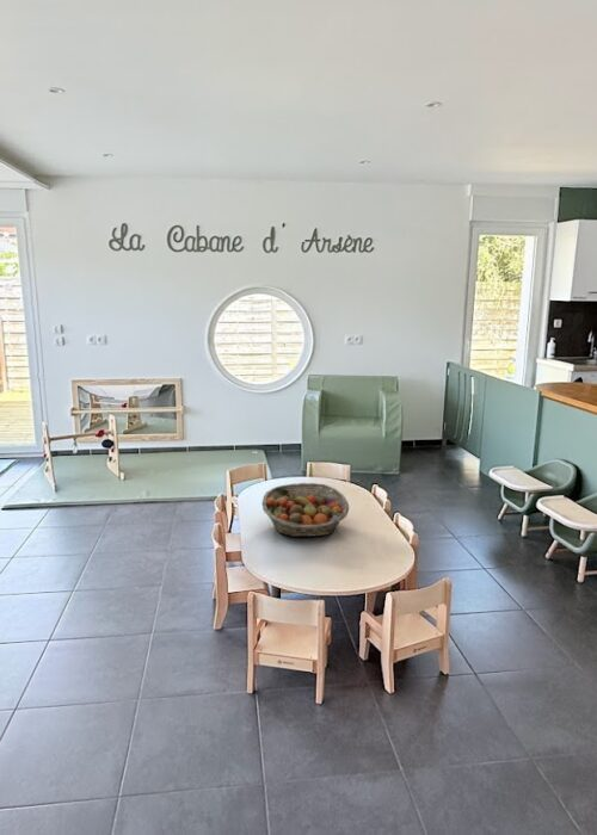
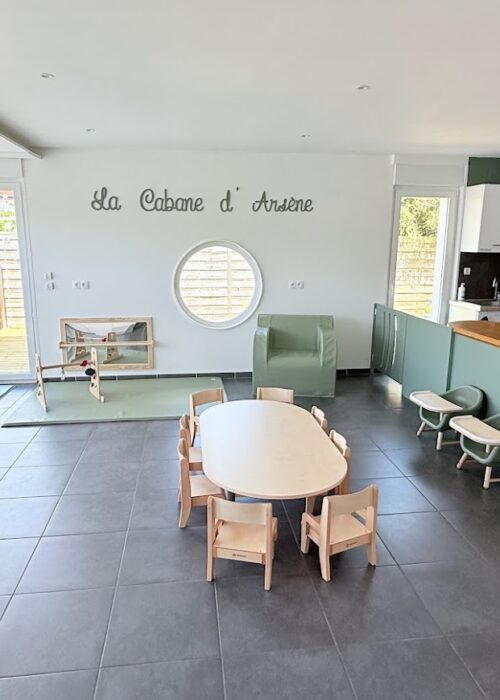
- fruit basket [261,482,350,538]
